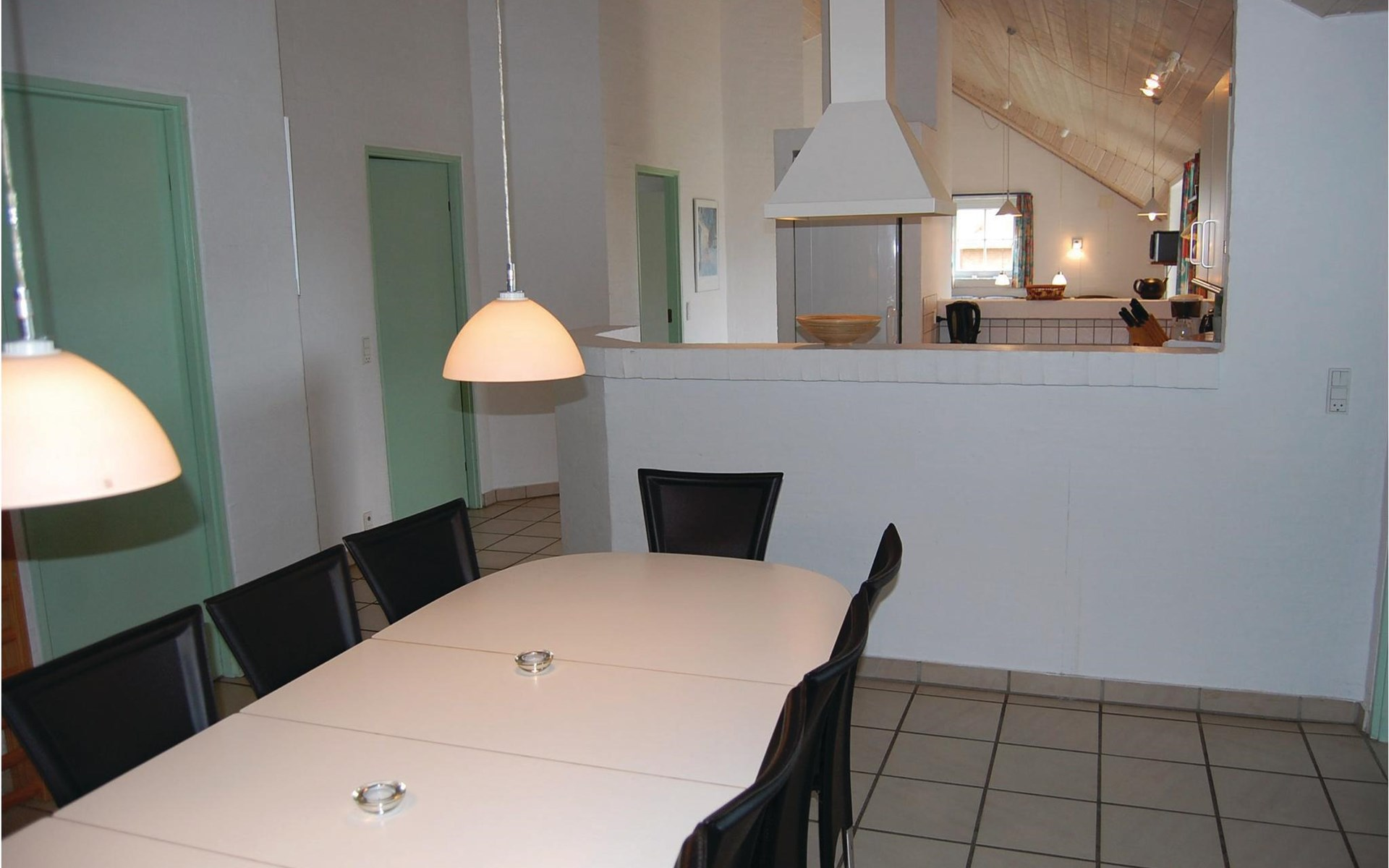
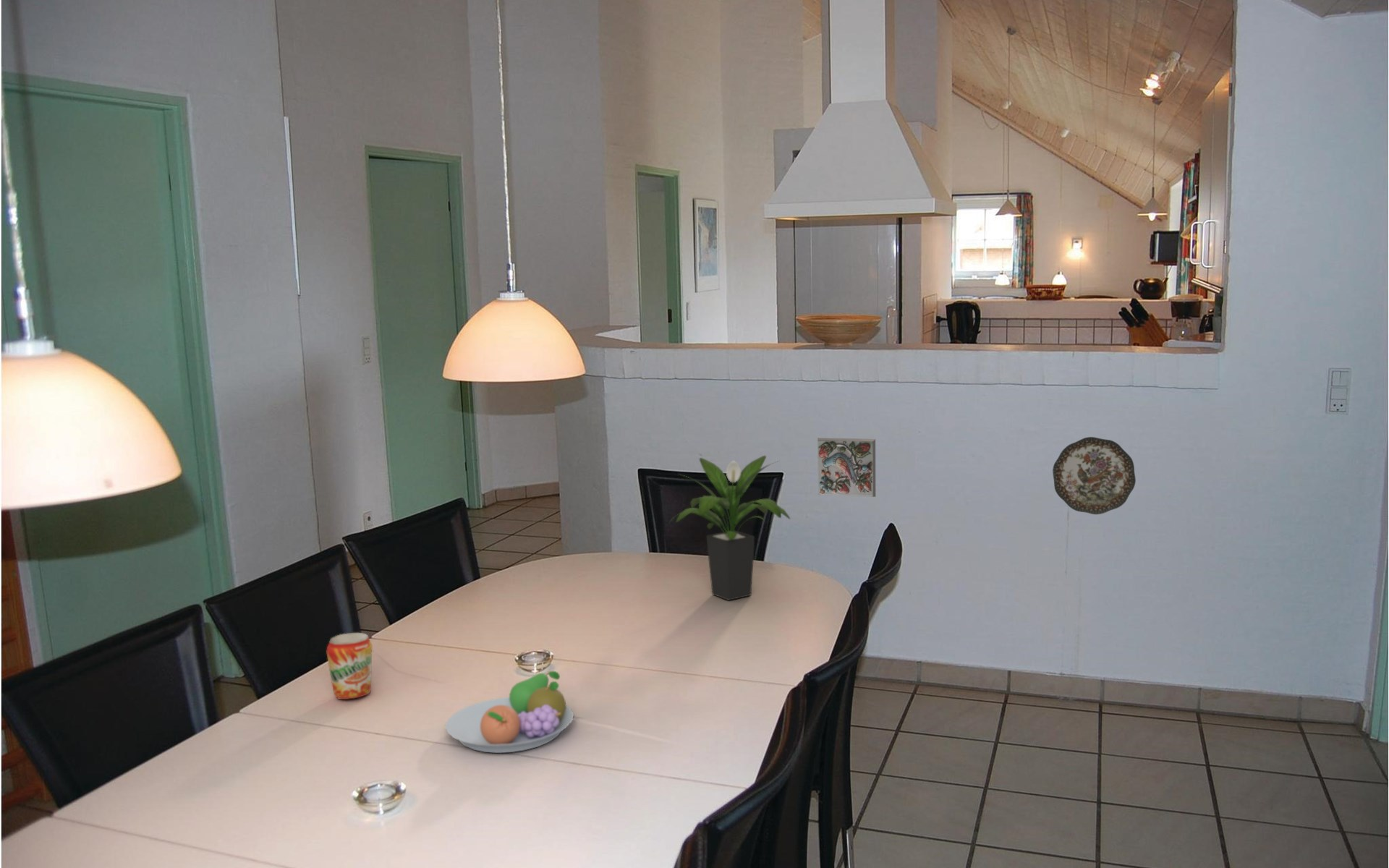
+ fruit bowl [445,671,574,754]
+ decorative tile [817,437,876,498]
+ beverage can [326,632,373,700]
+ potted plant [668,455,791,601]
+ decorative plate [1052,436,1137,515]
